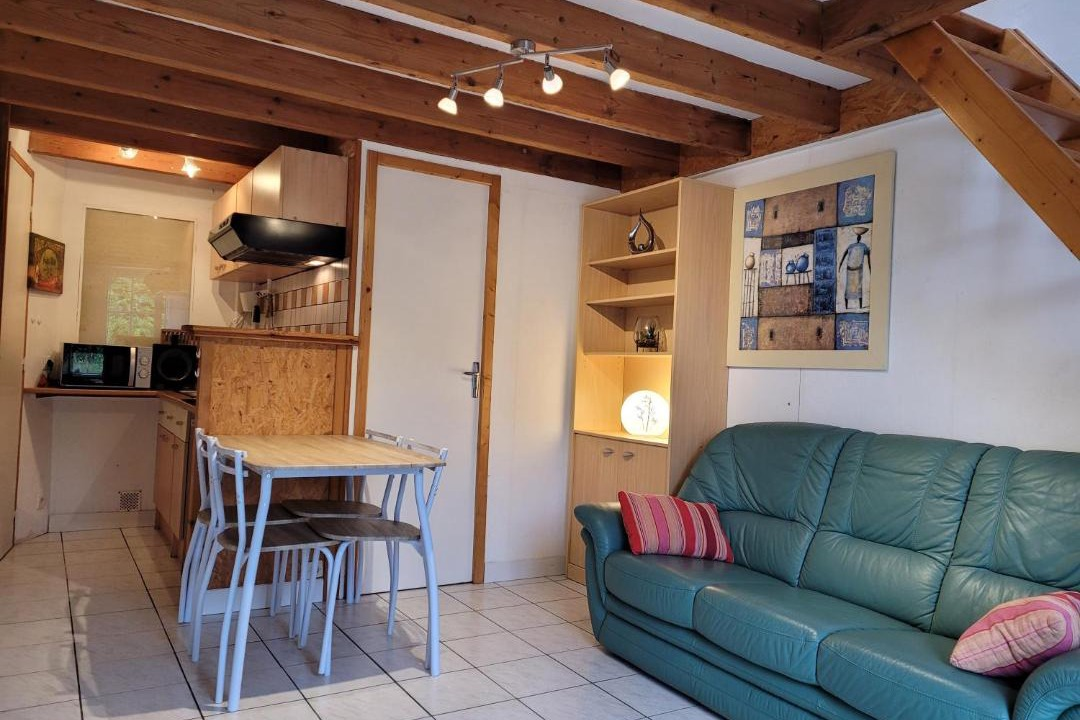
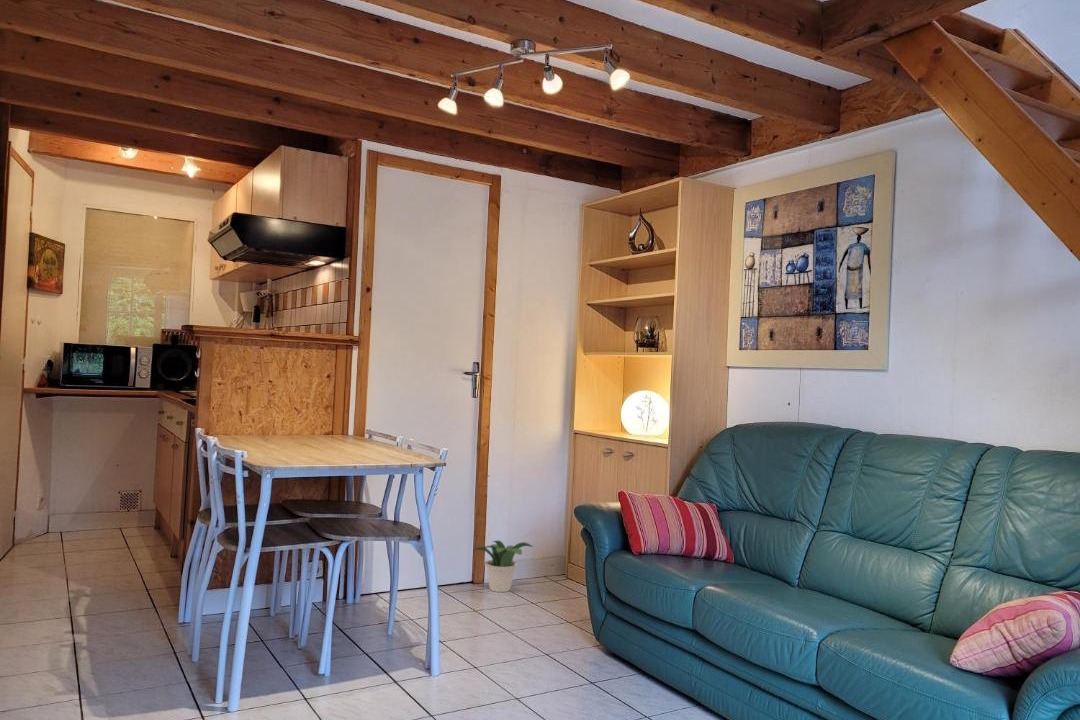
+ potted plant [473,539,534,593]
